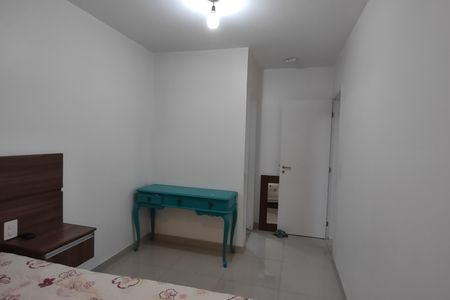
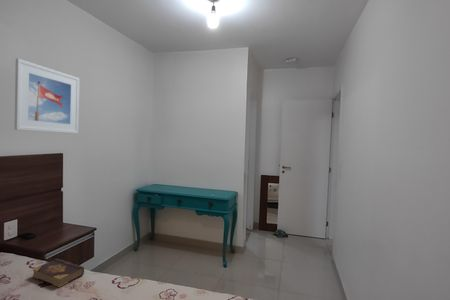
+ book [31,258,85,288]
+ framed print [14,58,81,135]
